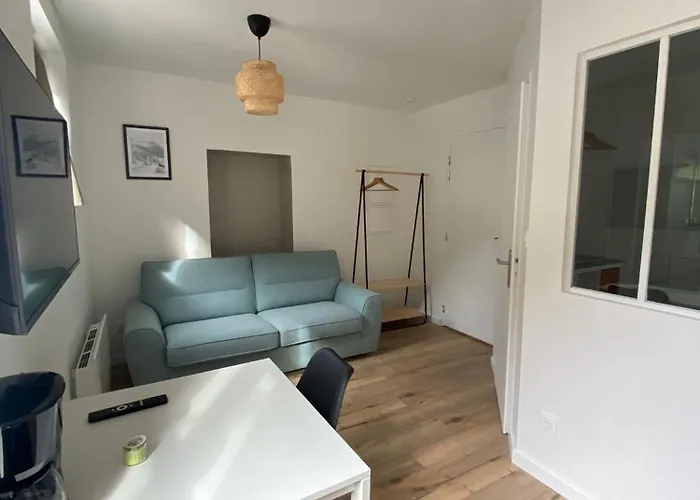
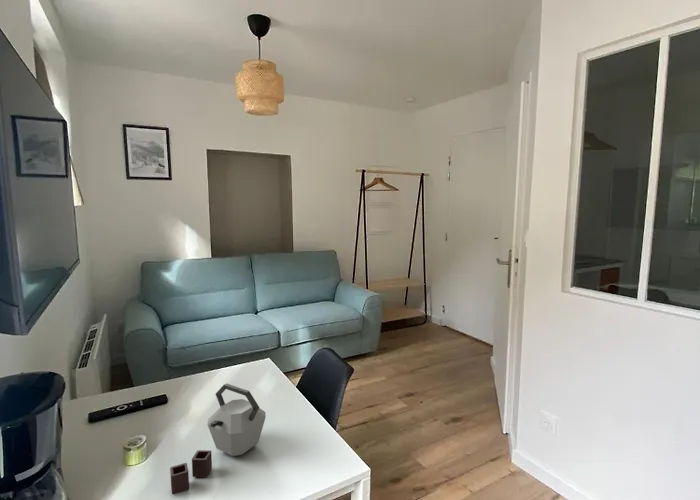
+ kettle [169,382,267,496]
